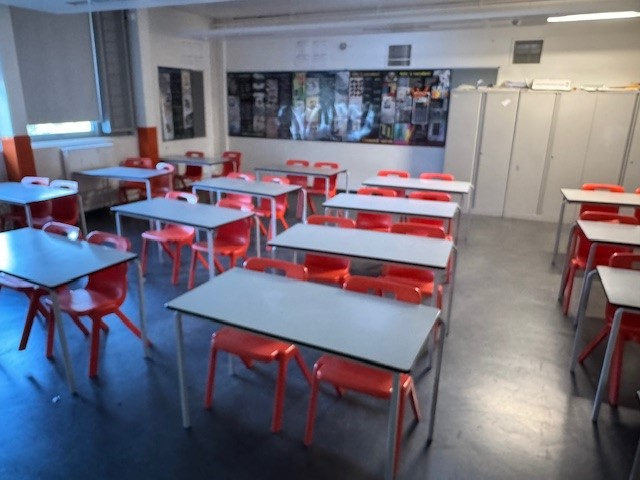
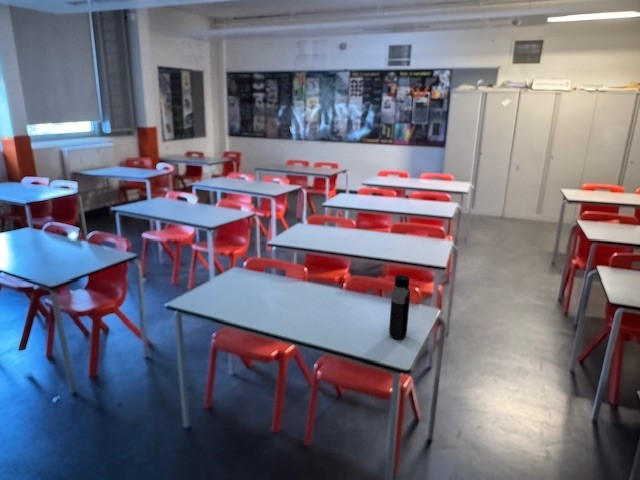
+ water bottle [388,274,411,340]
